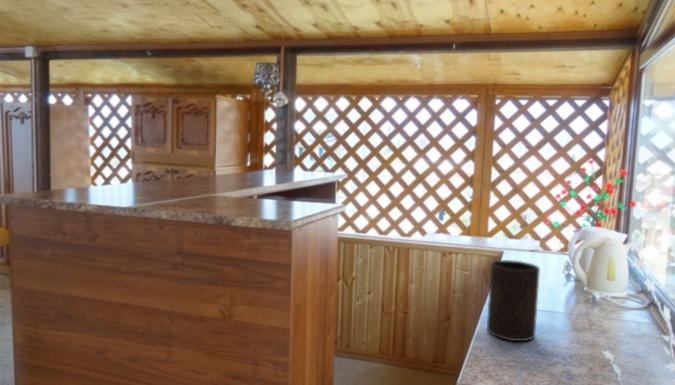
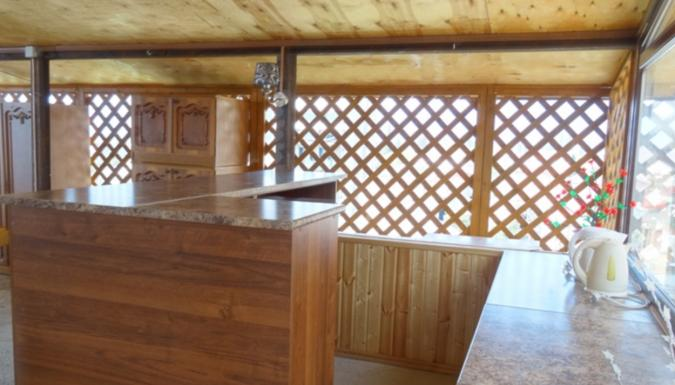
- cup [486,259,541,342]
